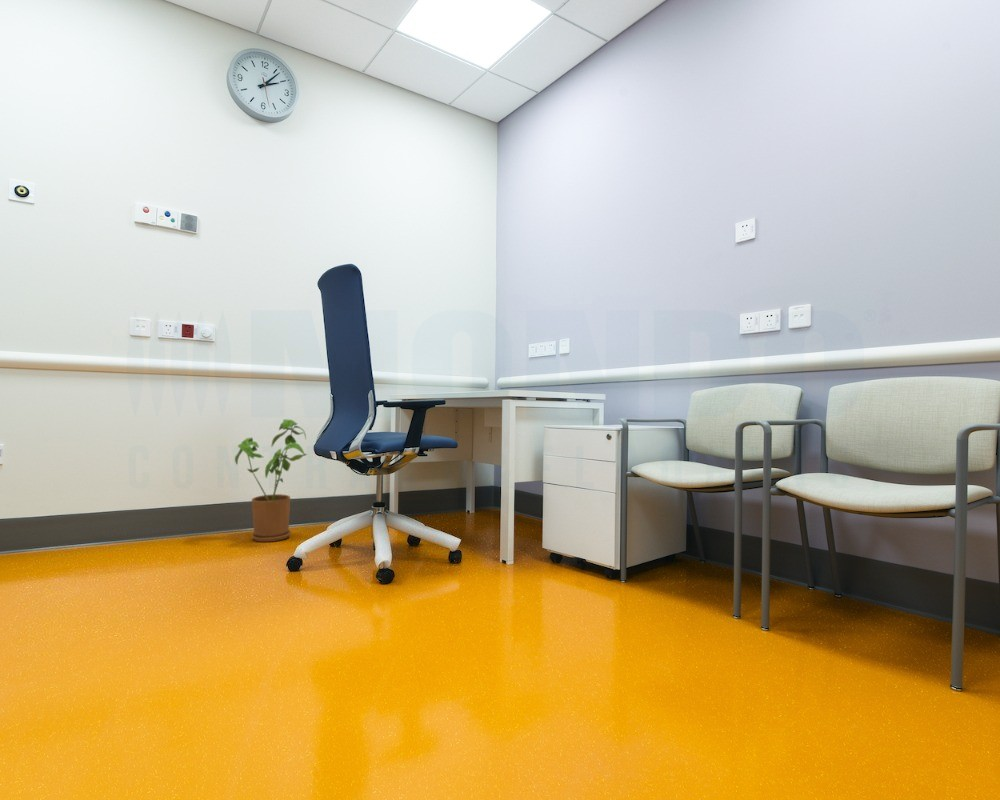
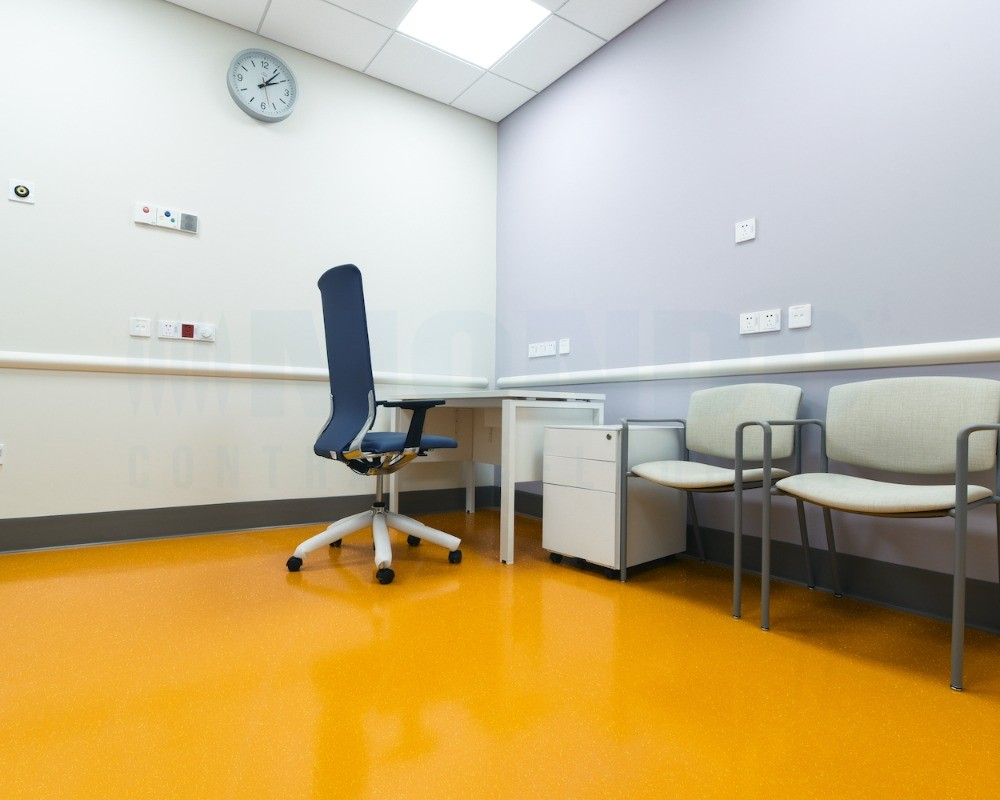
- house plant [234,418,308,543]
